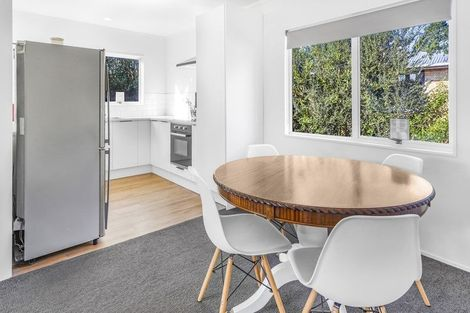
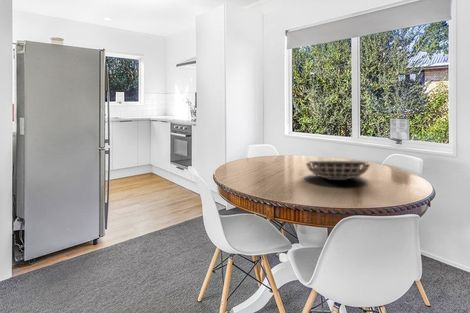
+ decorative bowl [305,160,371,181]
